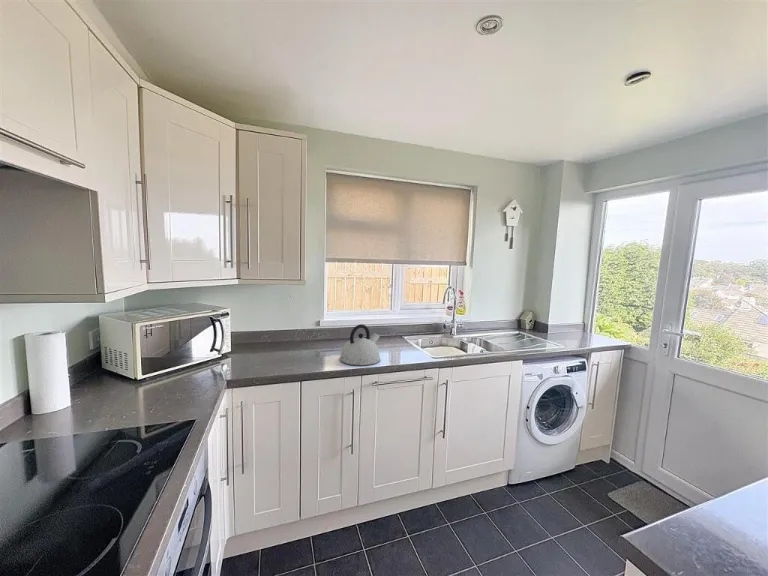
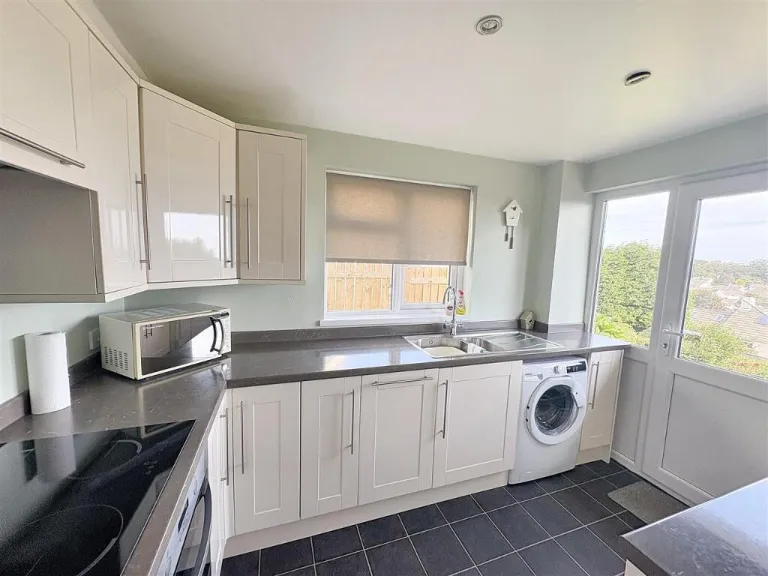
- kettle [339,324,381,366]
